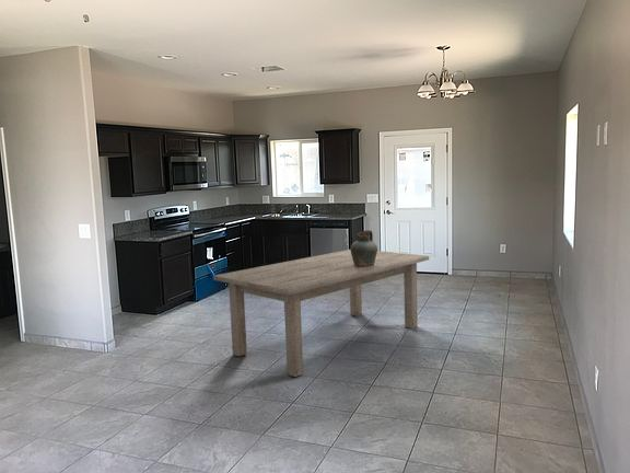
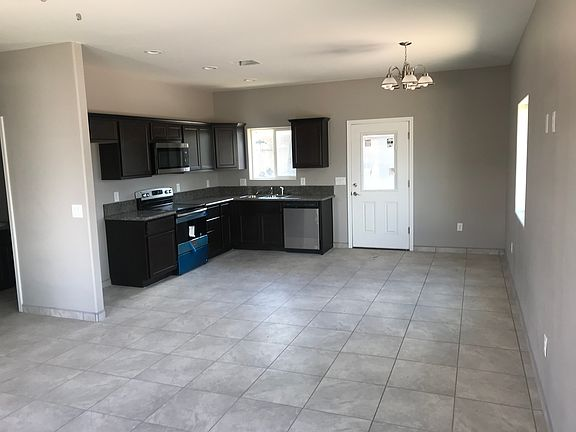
- dining table [212,249,430,378]
- ceramic jug [349,229,378,267]
